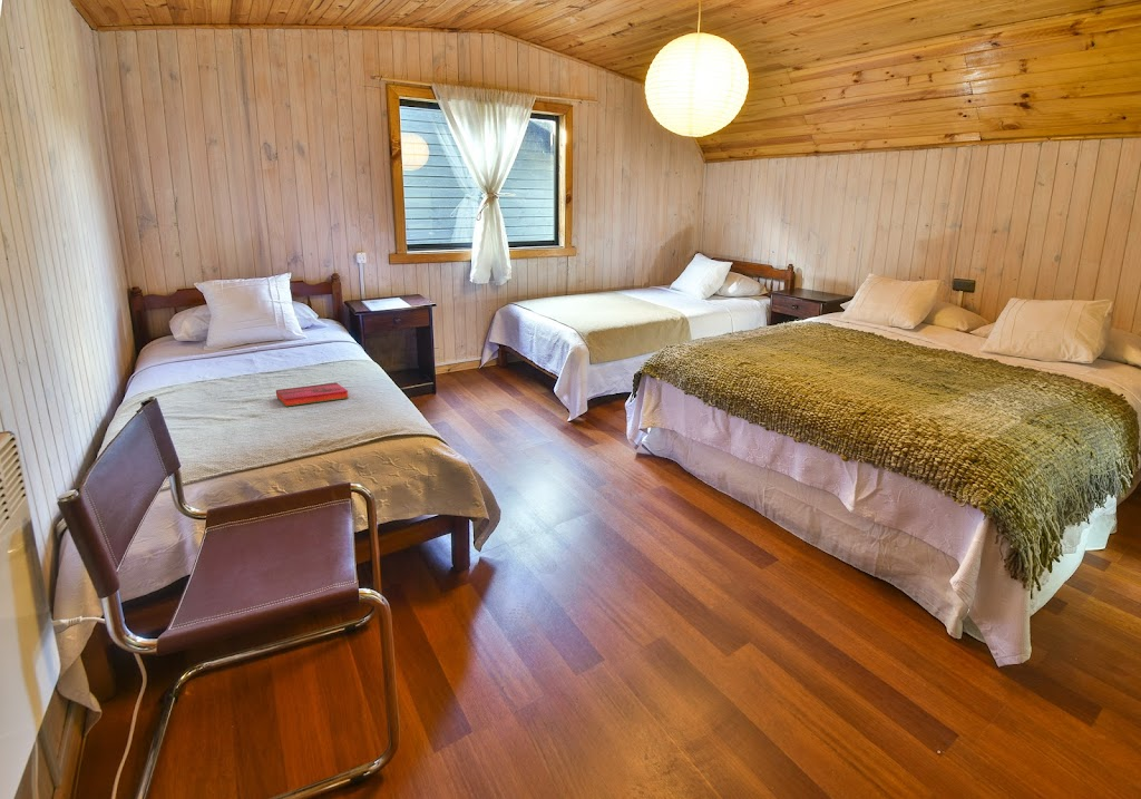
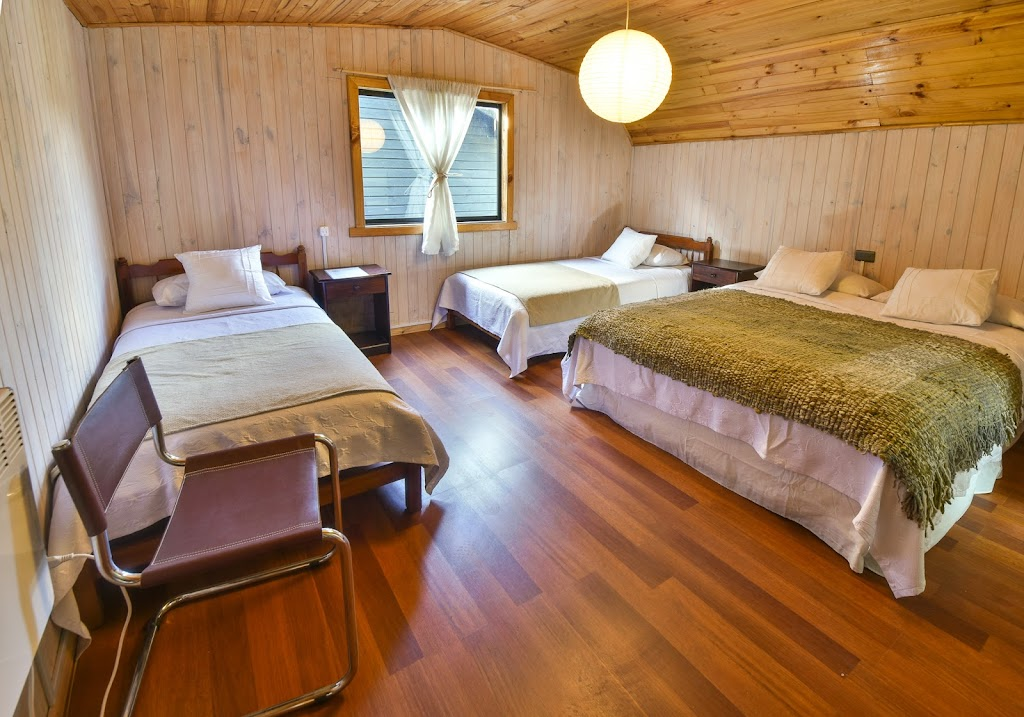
- hardback book [275,381,350,408]
